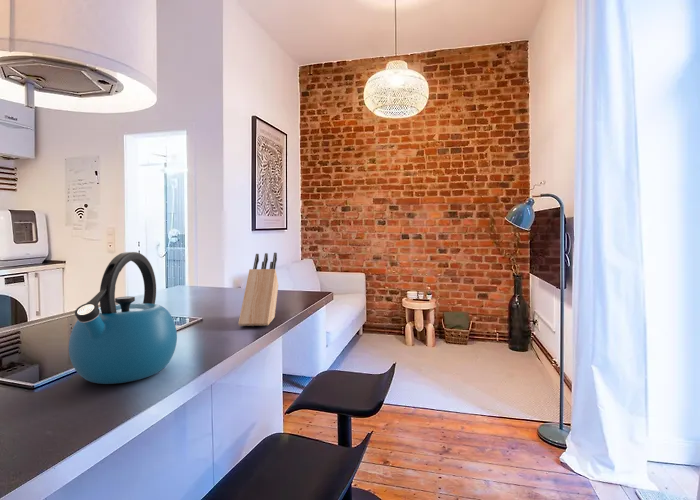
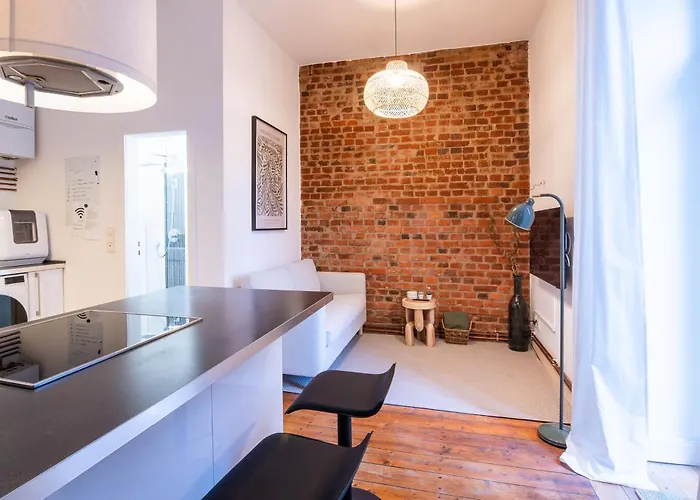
- kettle [68,251,178,385]
- knife block [237,252,279,327]
